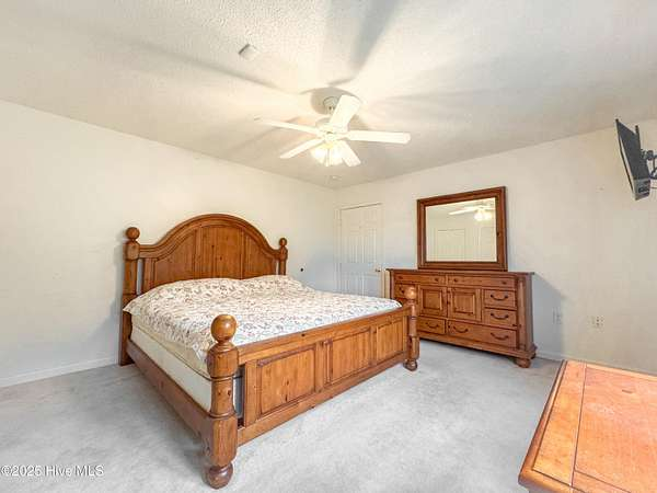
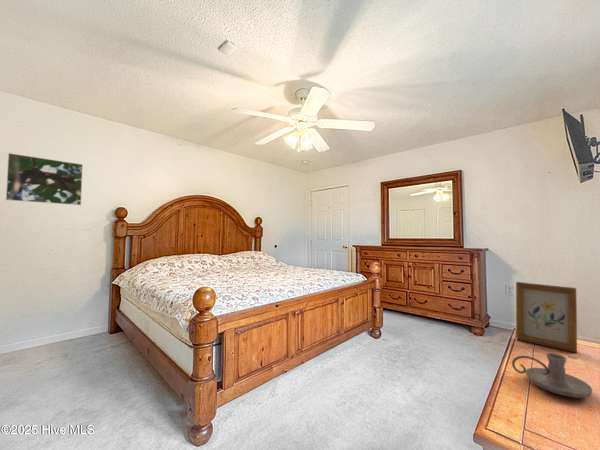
+ picture frame [515,281,578,354]
+ candle holder [511,352,593,399]
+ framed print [5,152,84,206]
